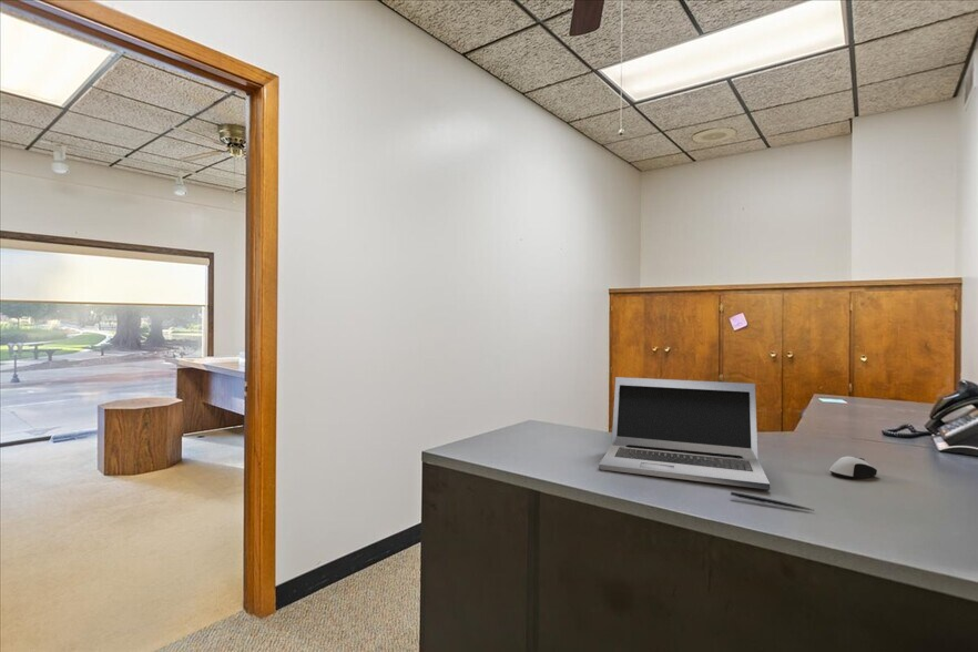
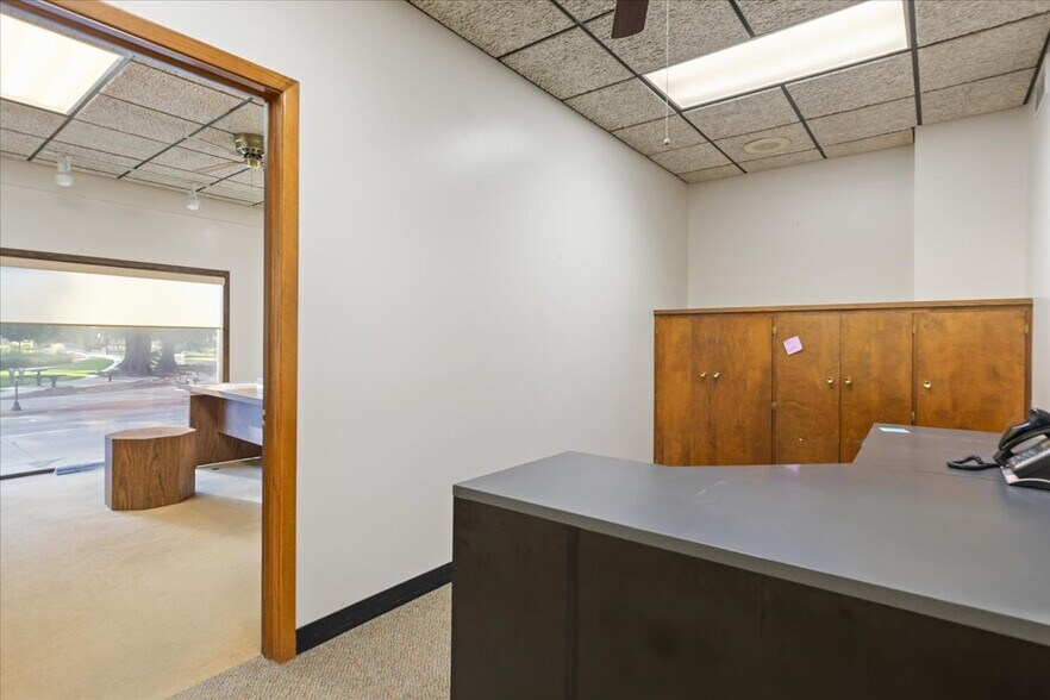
- pen [730,491,814,511]
- computer mouse [828,456,878,480]
- laptop [598,376,771,490]
